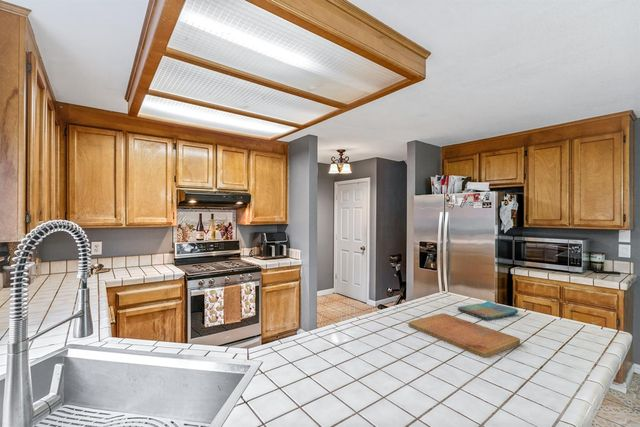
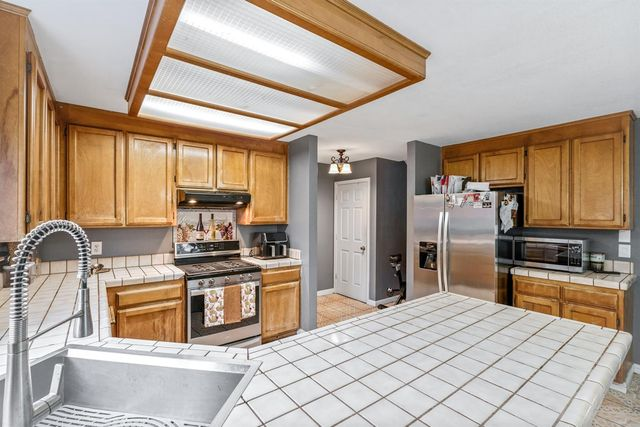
- dish towel [457,300,519,321]
- cutting board [408,312,521,359]
